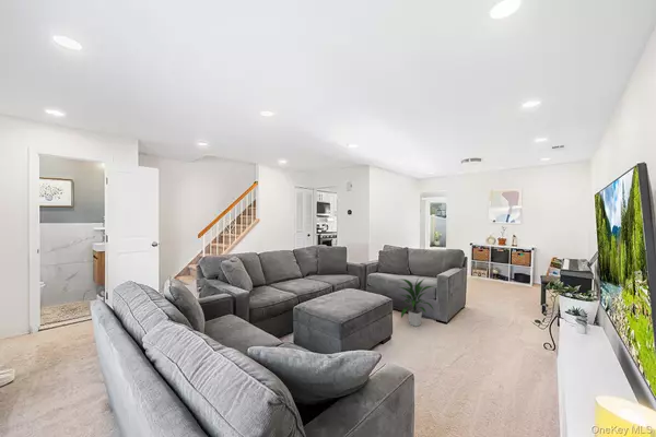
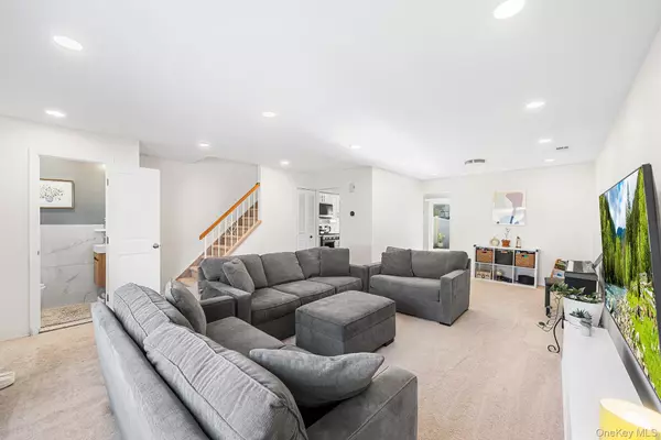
- indoor plant [398,277,435,328]
